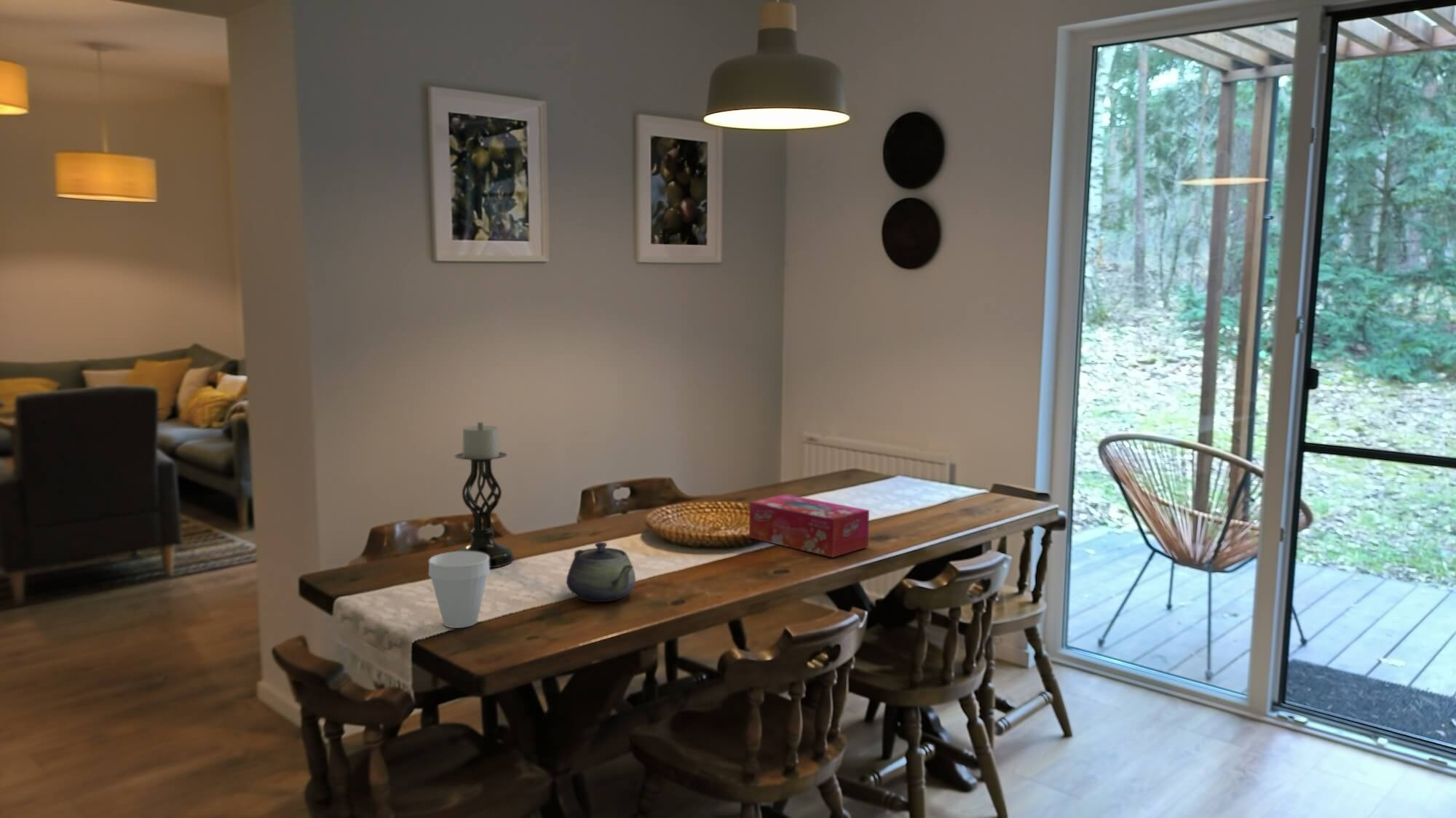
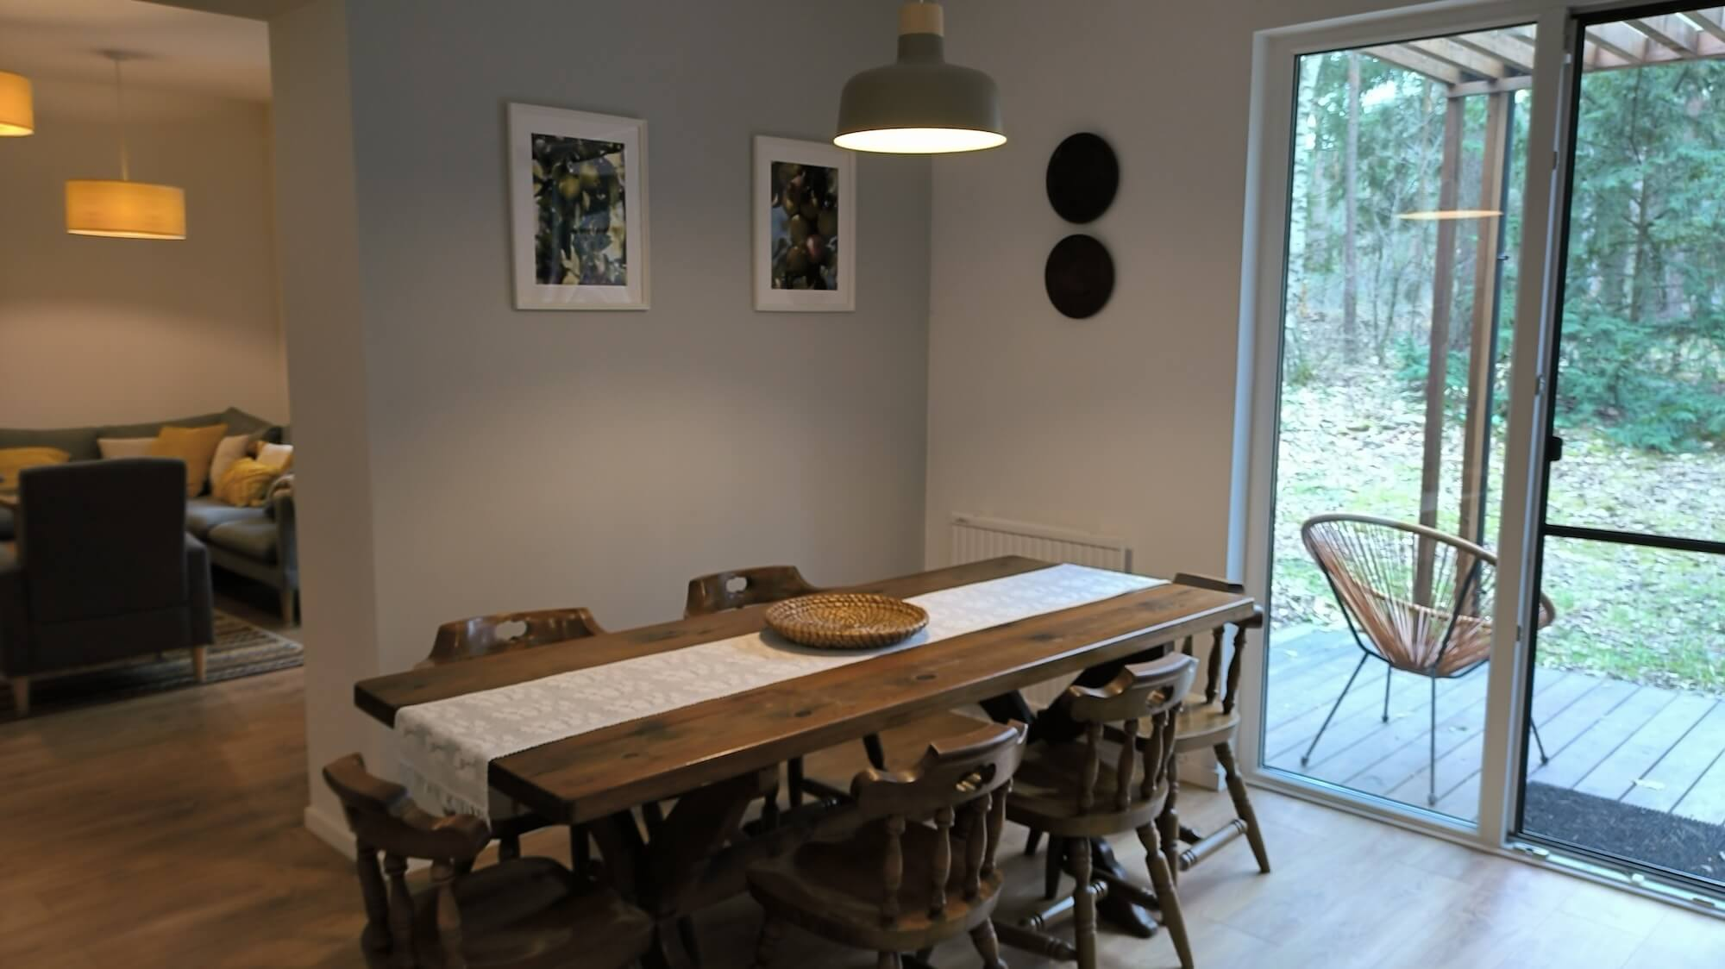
- cup [428,551,491,629]
- candle holder [454,421,515,568]
- teapot [566,541,636,603]
- tissue box [748,493,870,558]
